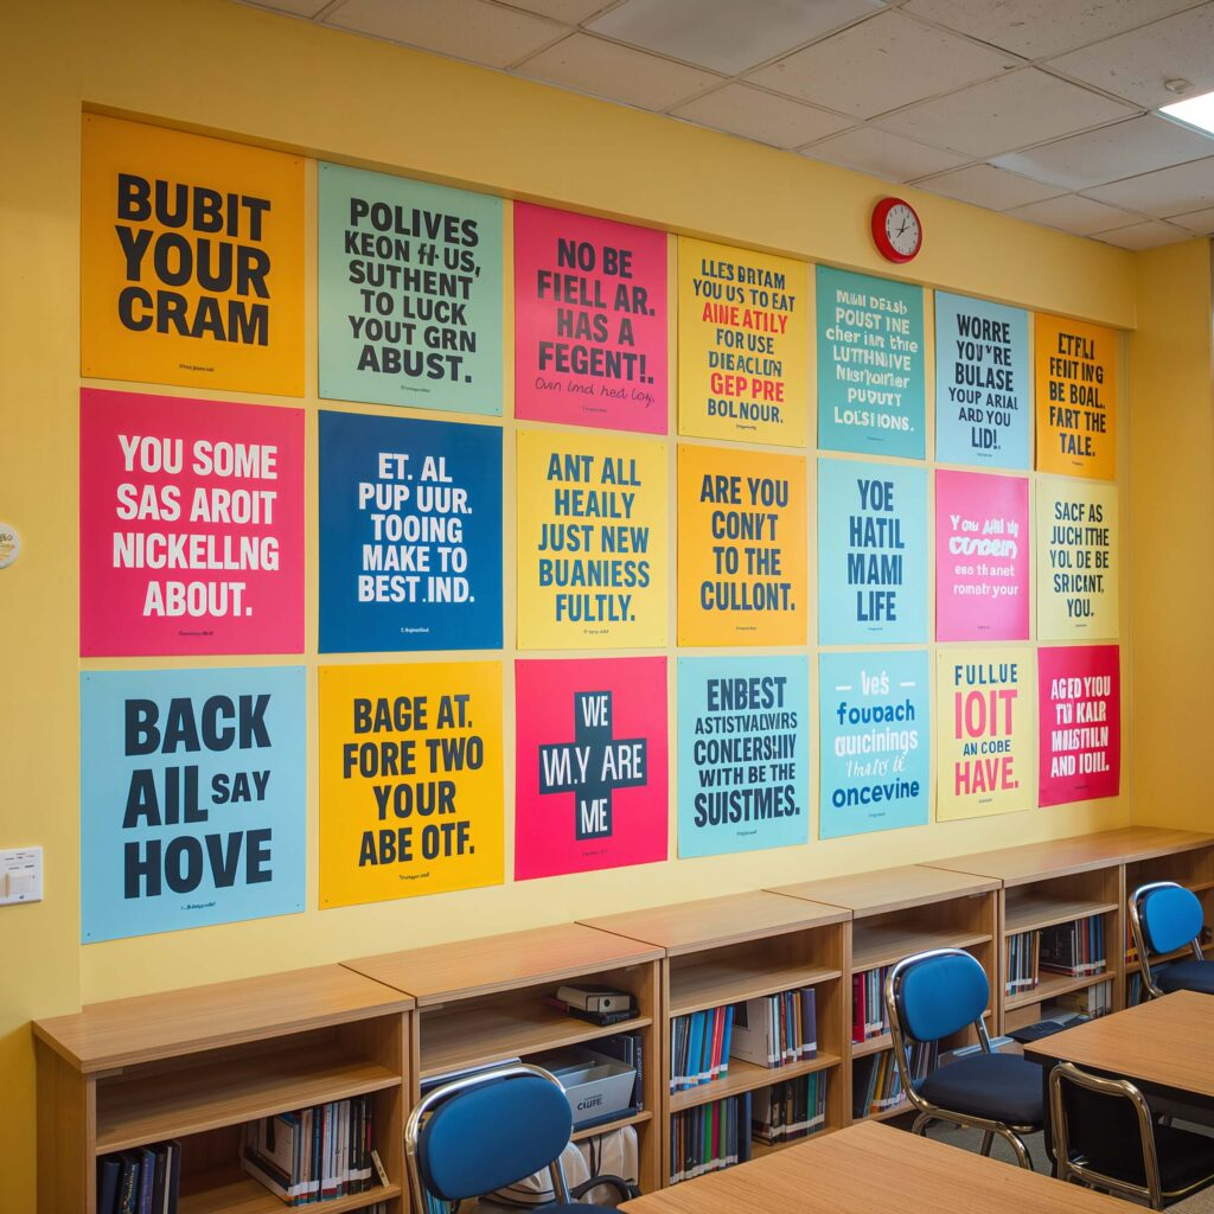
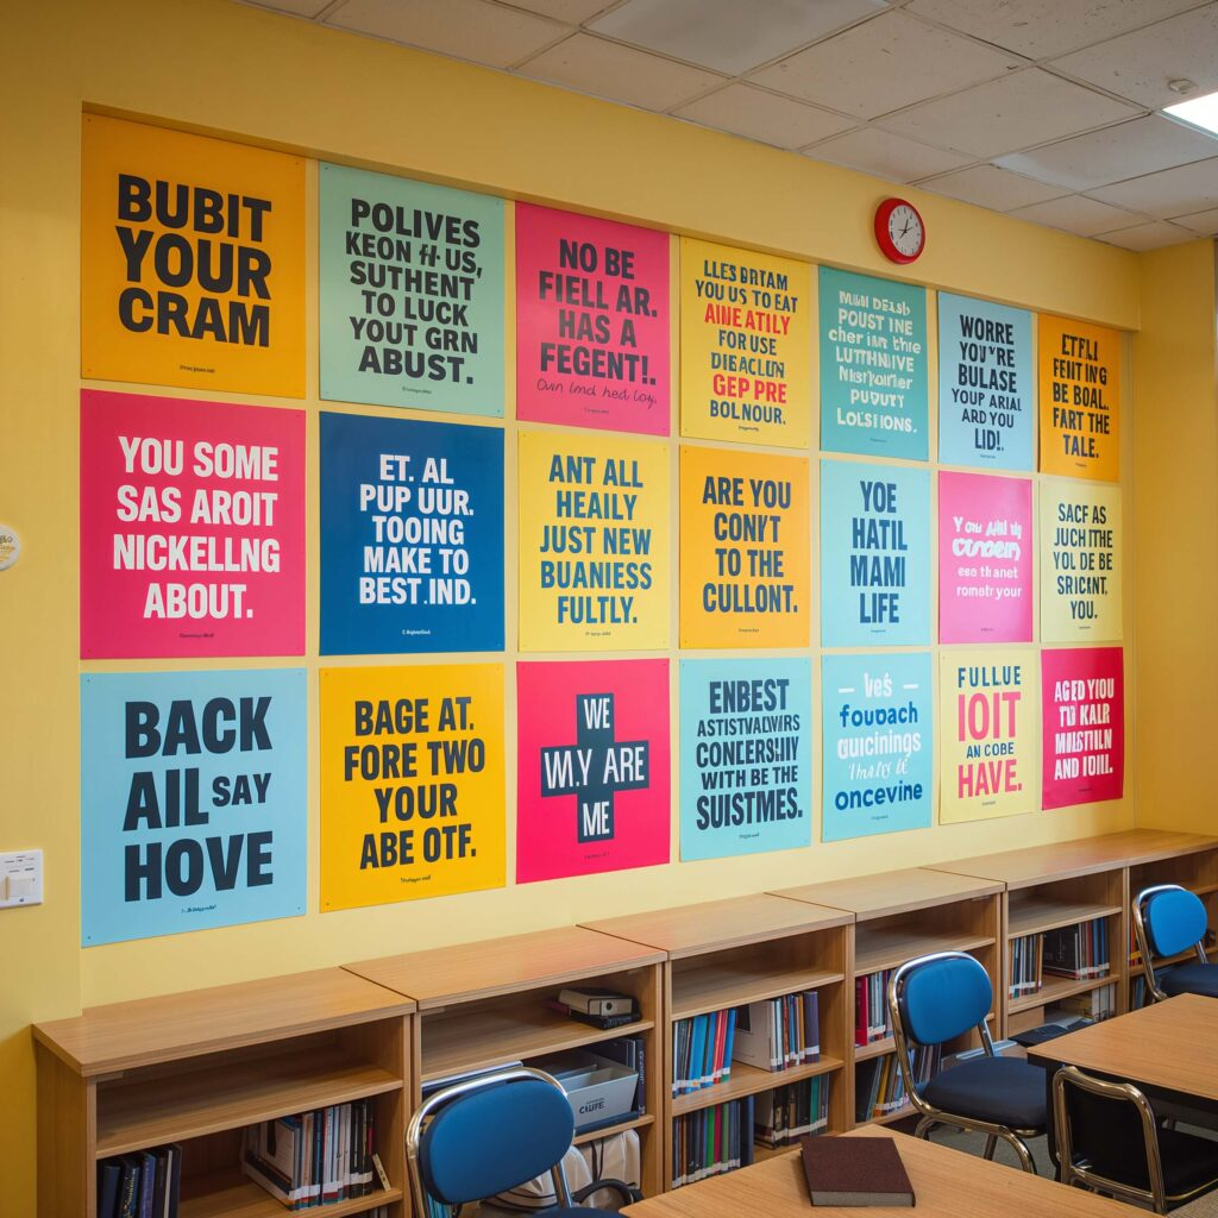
+ notebook [798,1135,917,1208]
